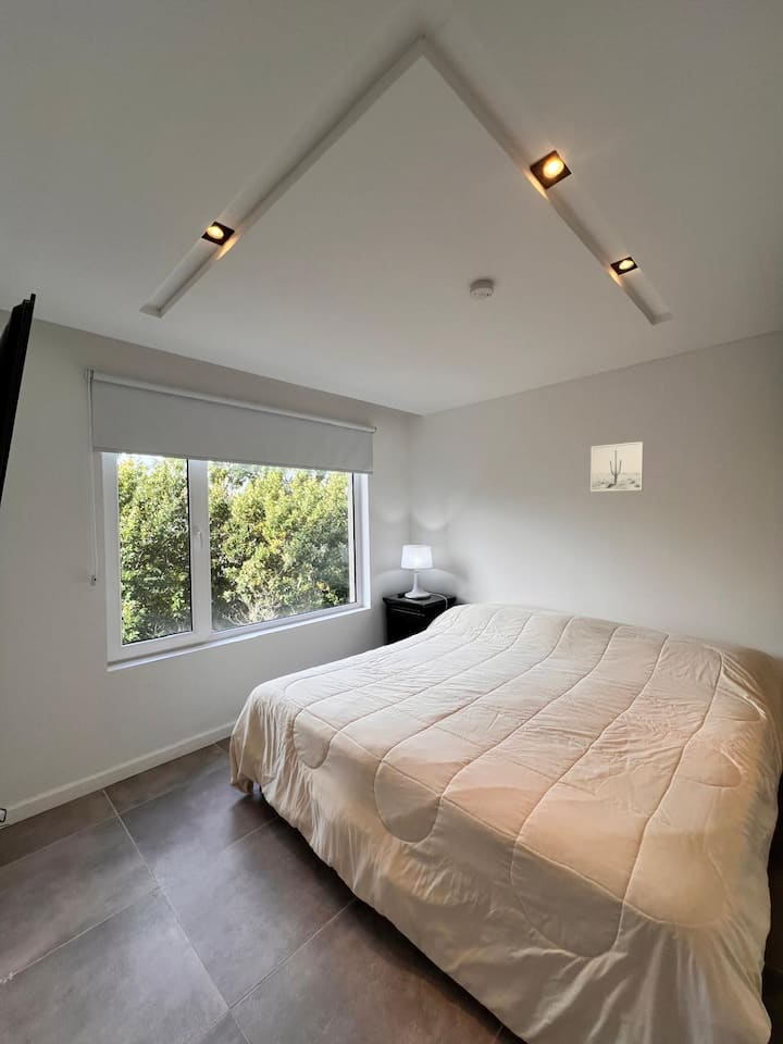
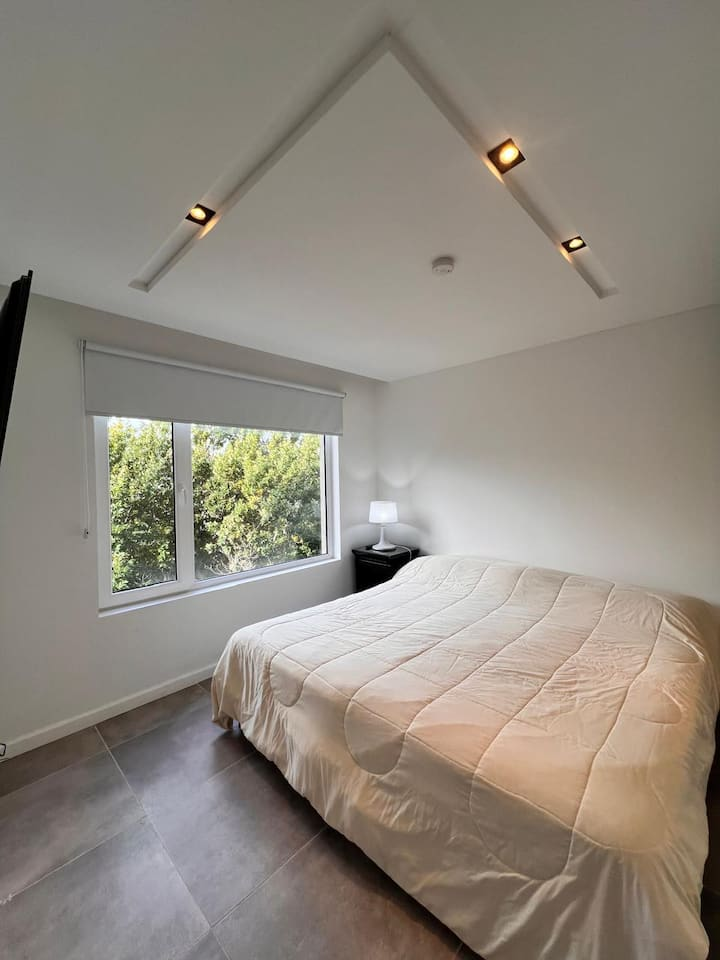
- wall art [589,440,645,493]
